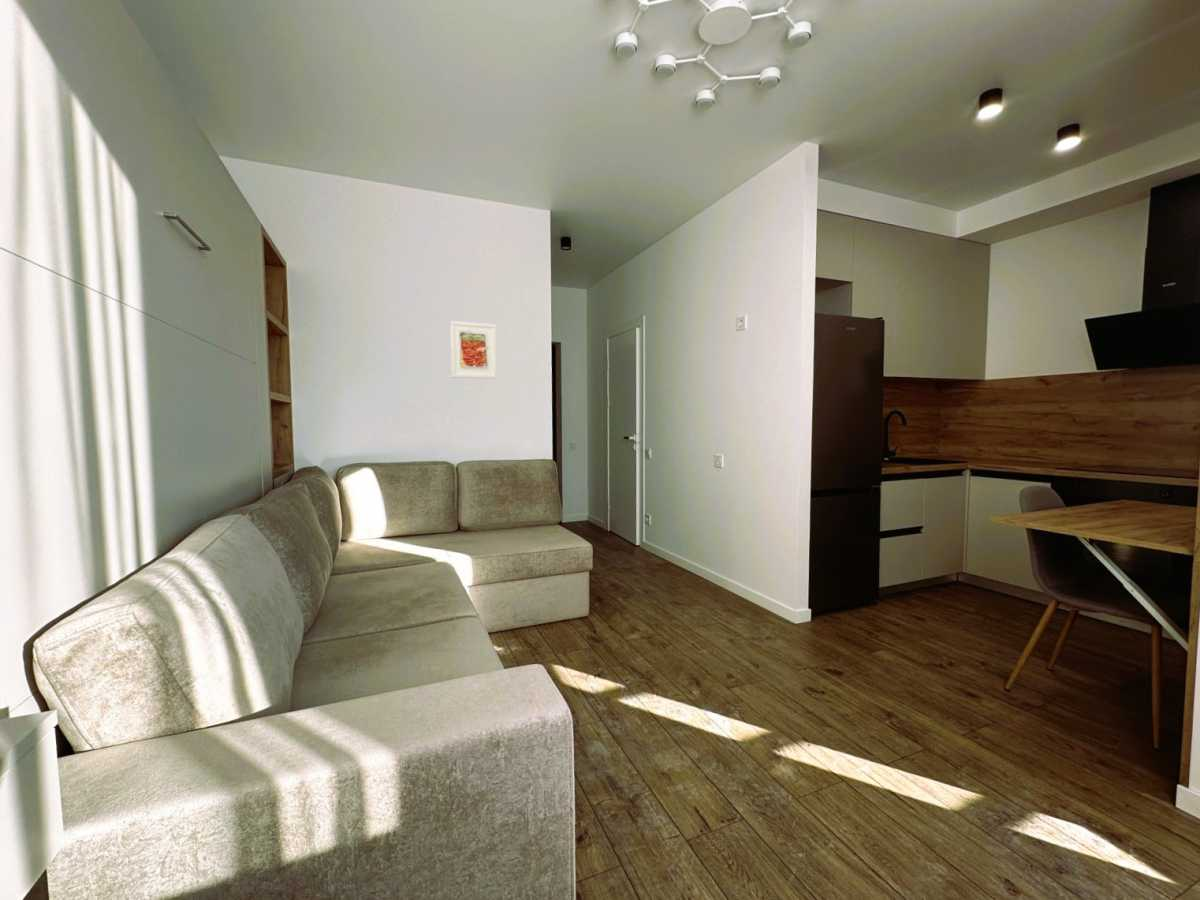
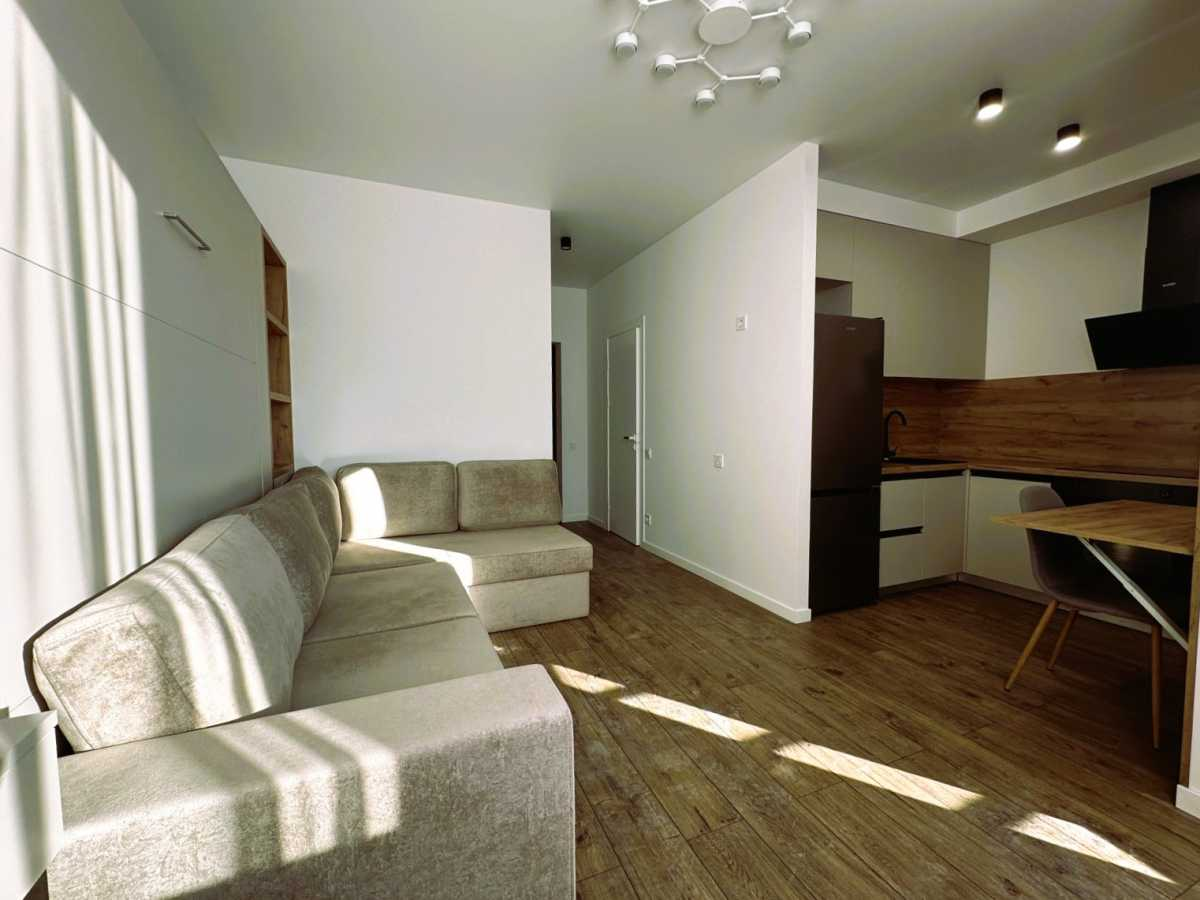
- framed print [449,320,498,380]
